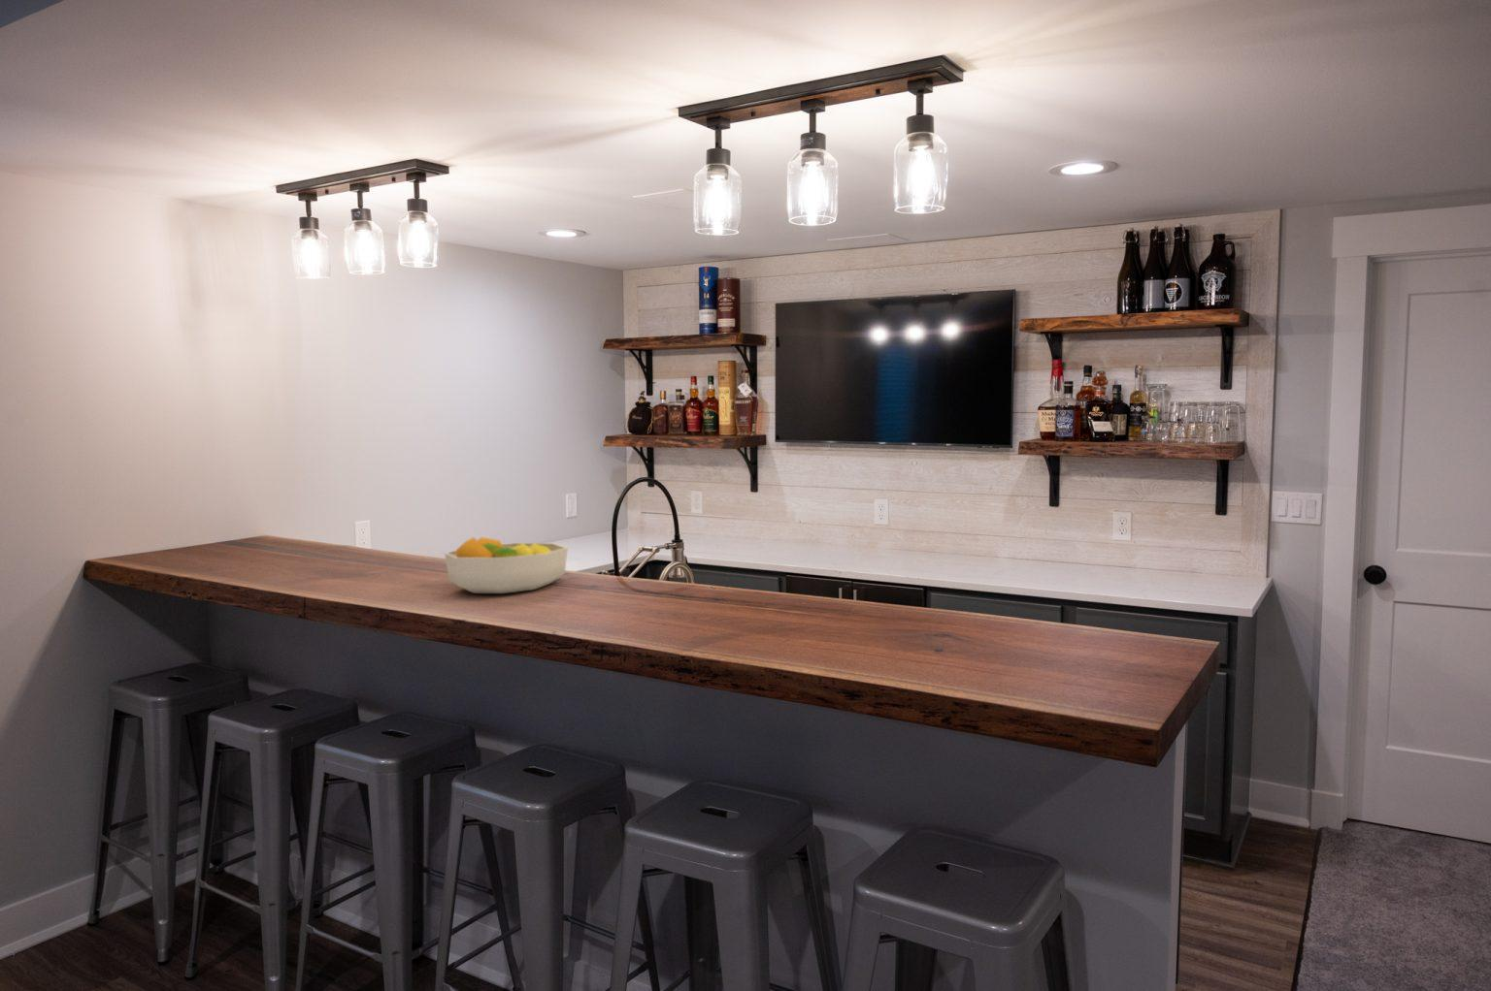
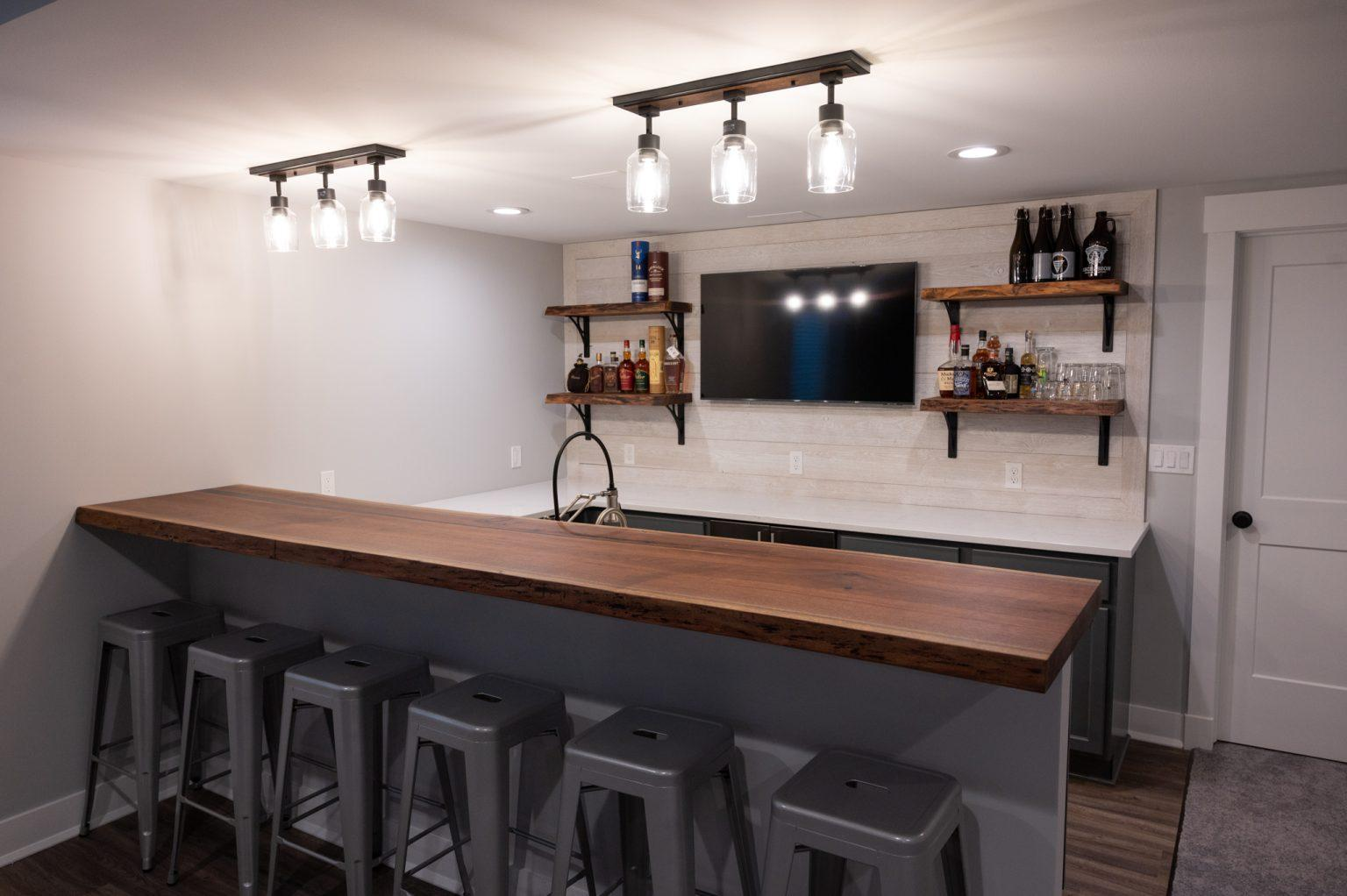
- fruit bowl [444,536,569,594]
